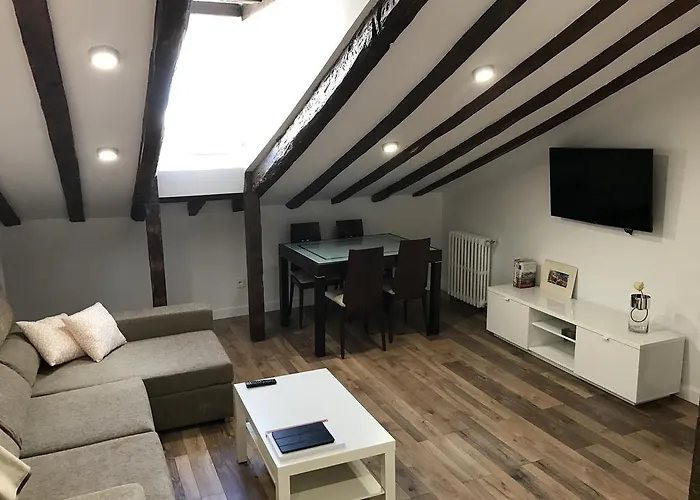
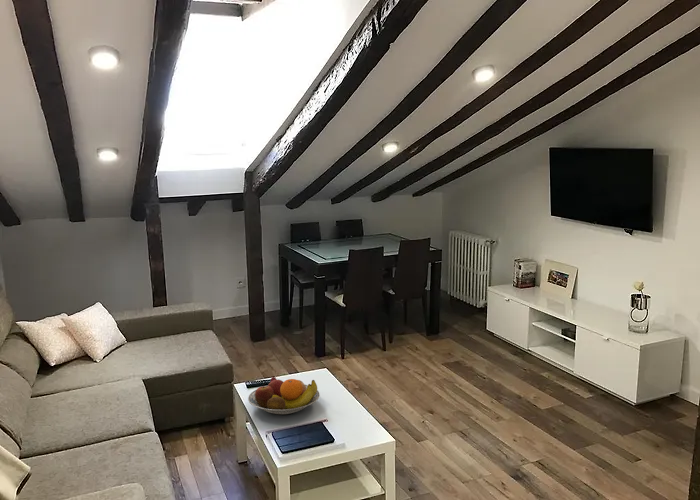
+ fruit bowl [247,376,321,415]
